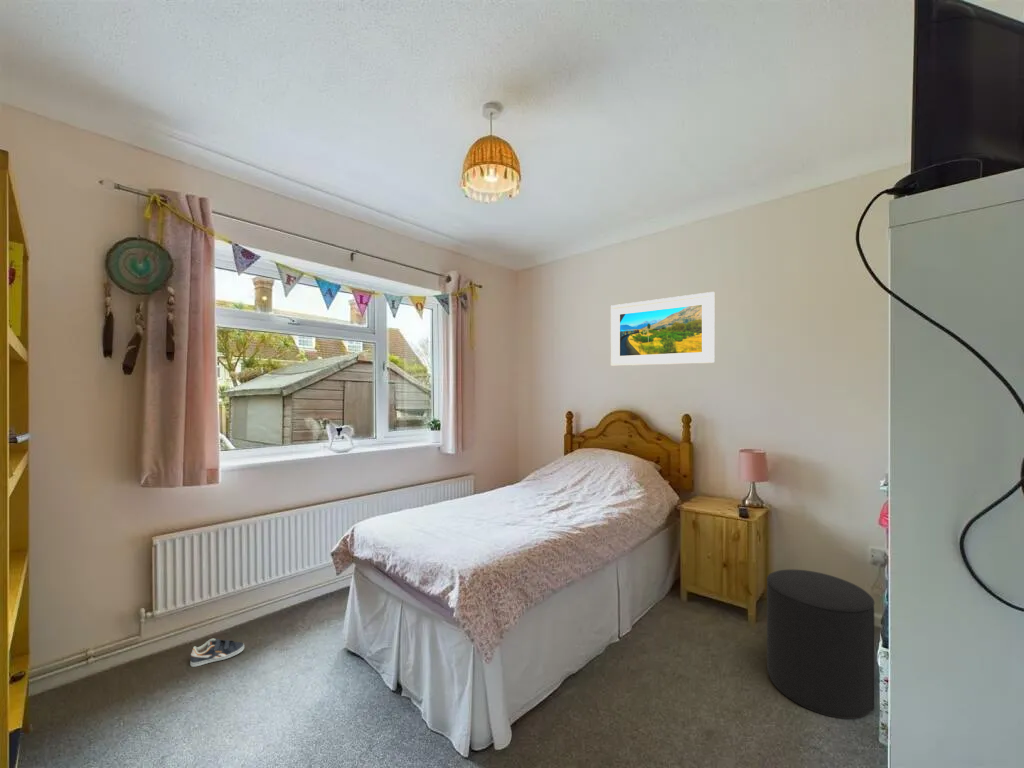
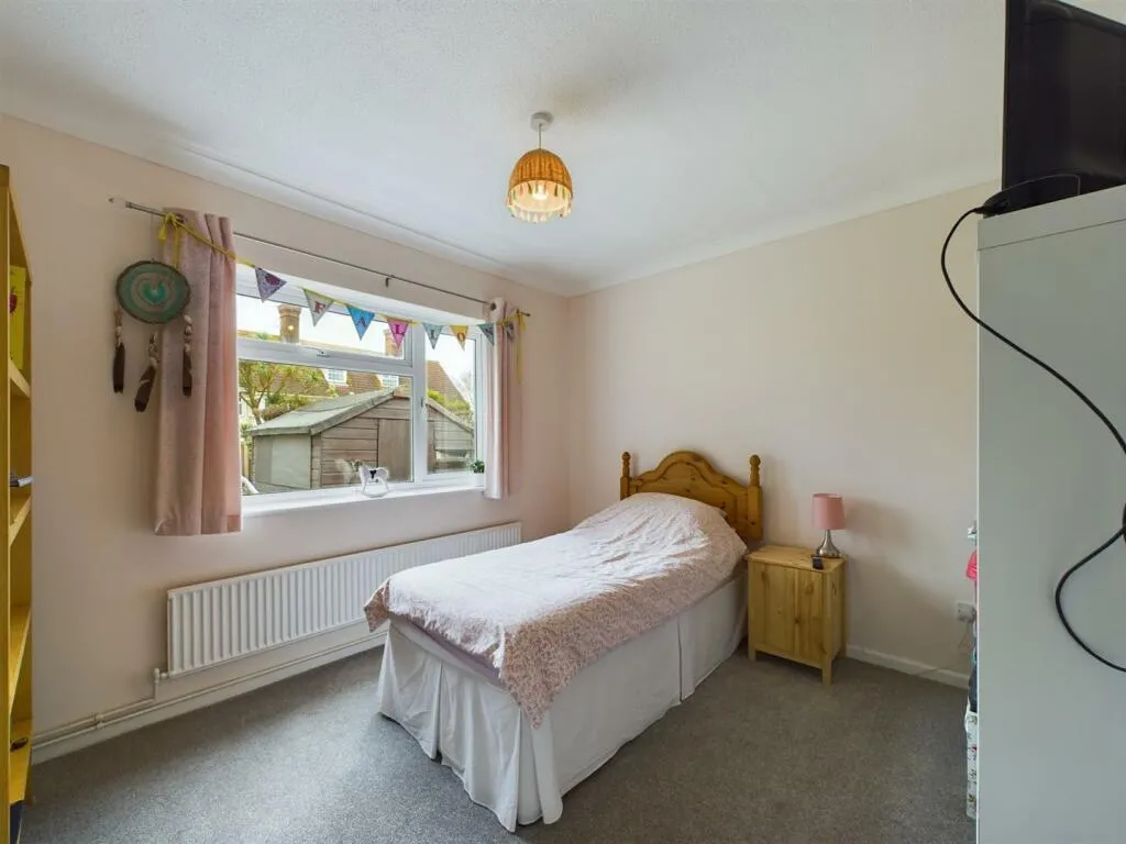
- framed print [610,291,715,367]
- stool [766,568,876,720]
- sneaker [189,638,245,668]
